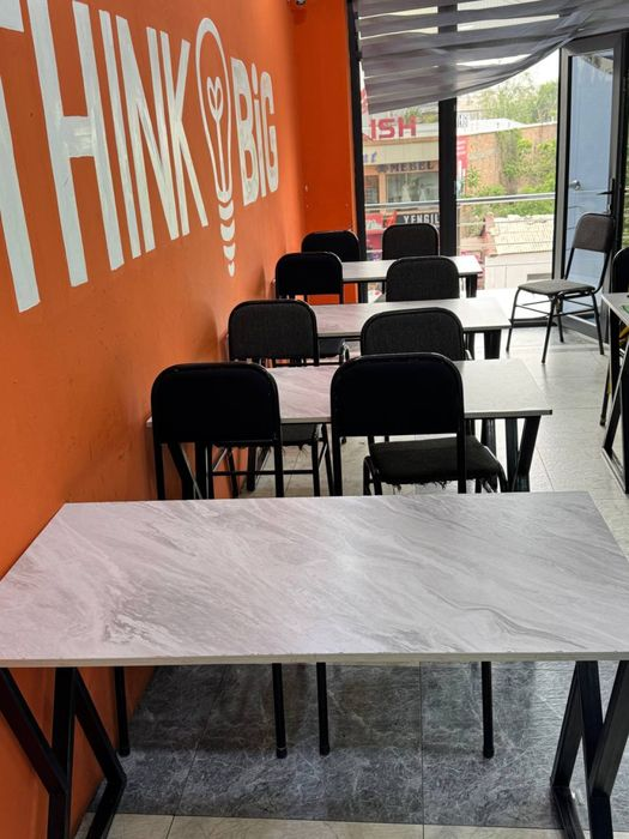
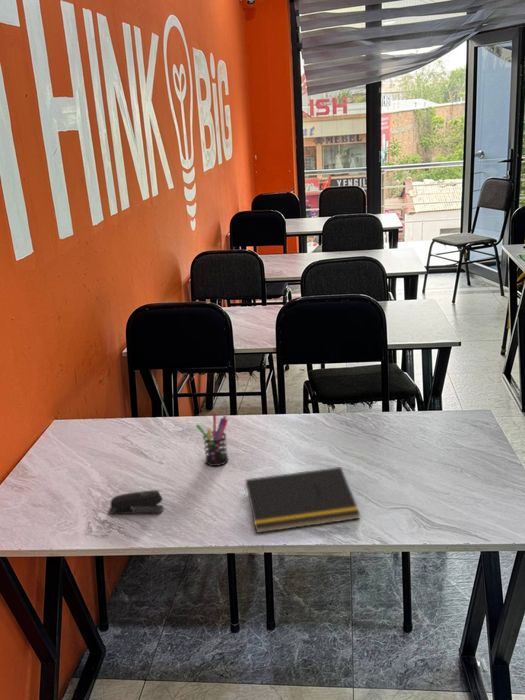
+ pen holder [195,411,229,467]
+ notepad [243,466,361,534]
+ stapler [108,489,165,514]
